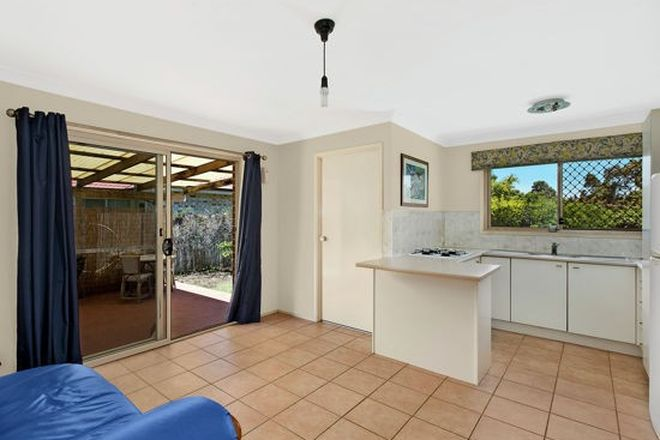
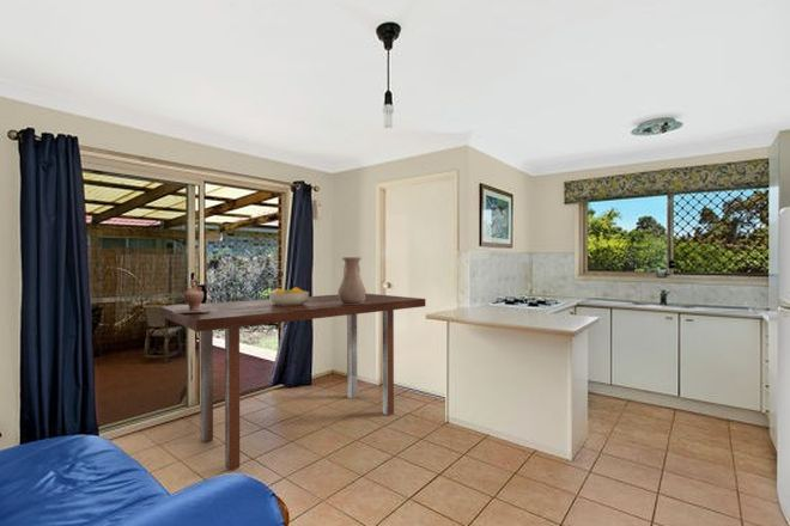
+ ceramic jug [174,277,211,313]
+ fruit bowl [268,286,310,306]
+ dining table [159,292,426,472]
+ vase [336,256,367,305]
